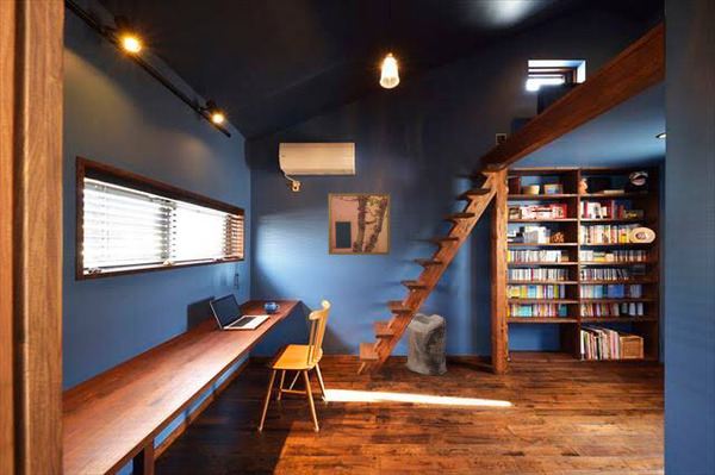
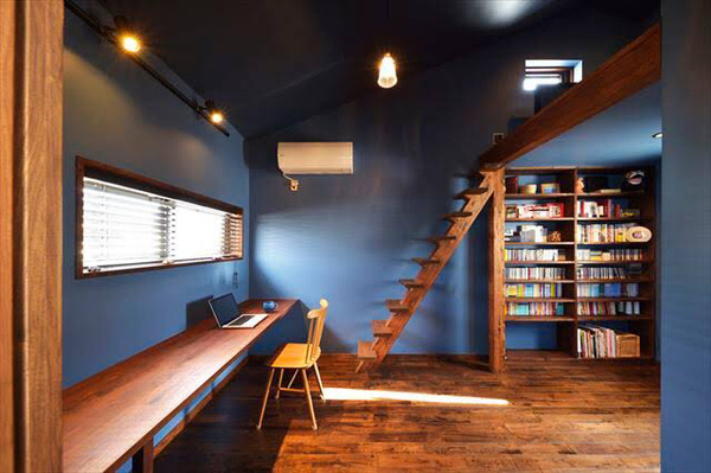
- wall art [328,192,391,256]
- bag [403,312,448,377]
